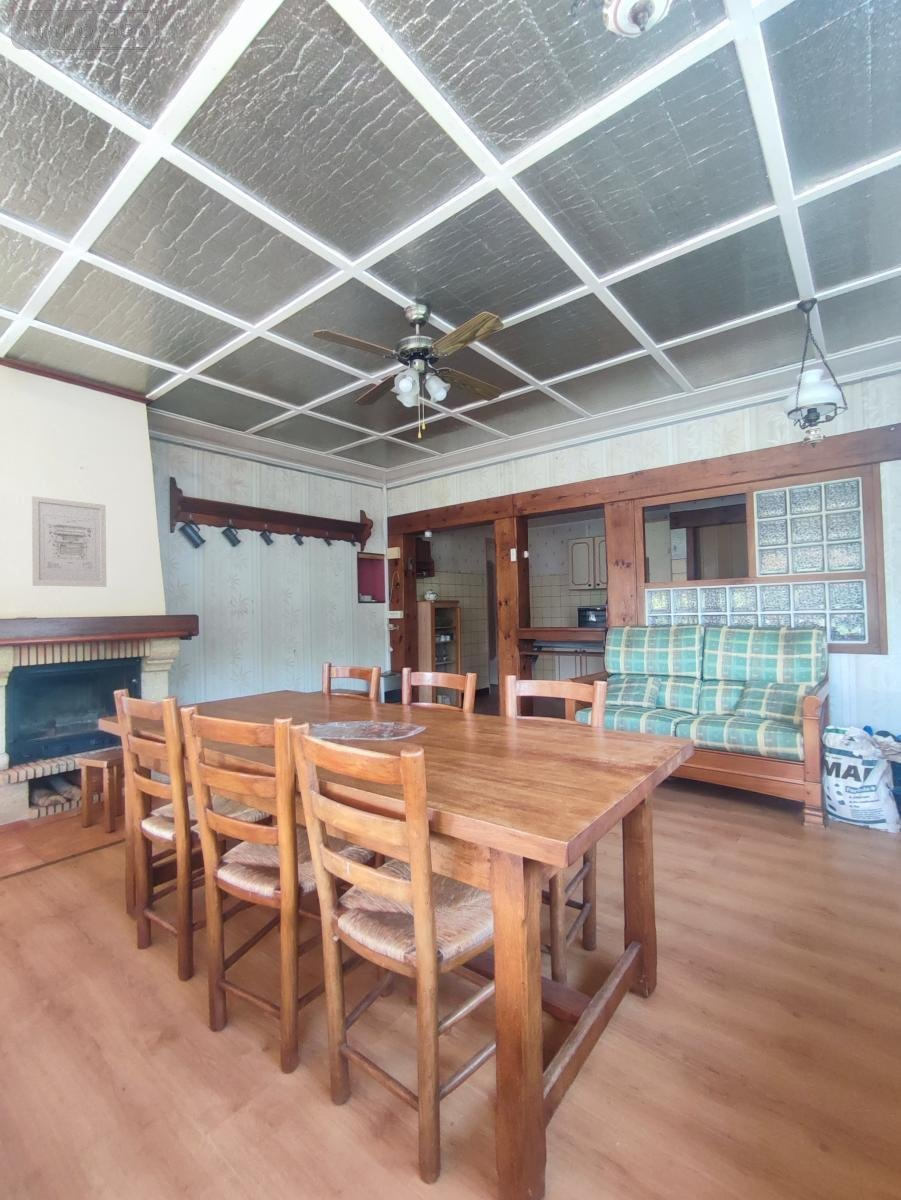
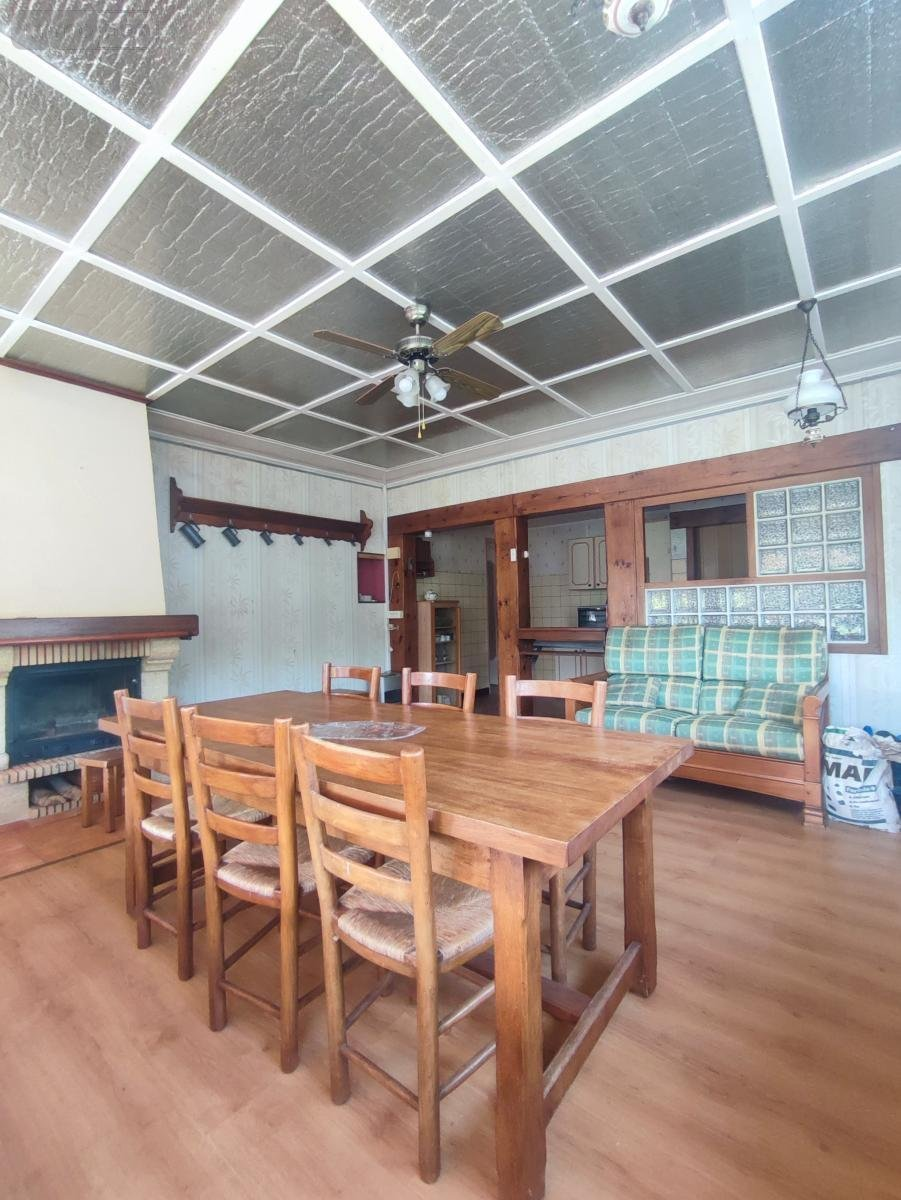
- wall art [31,495,107,588]
